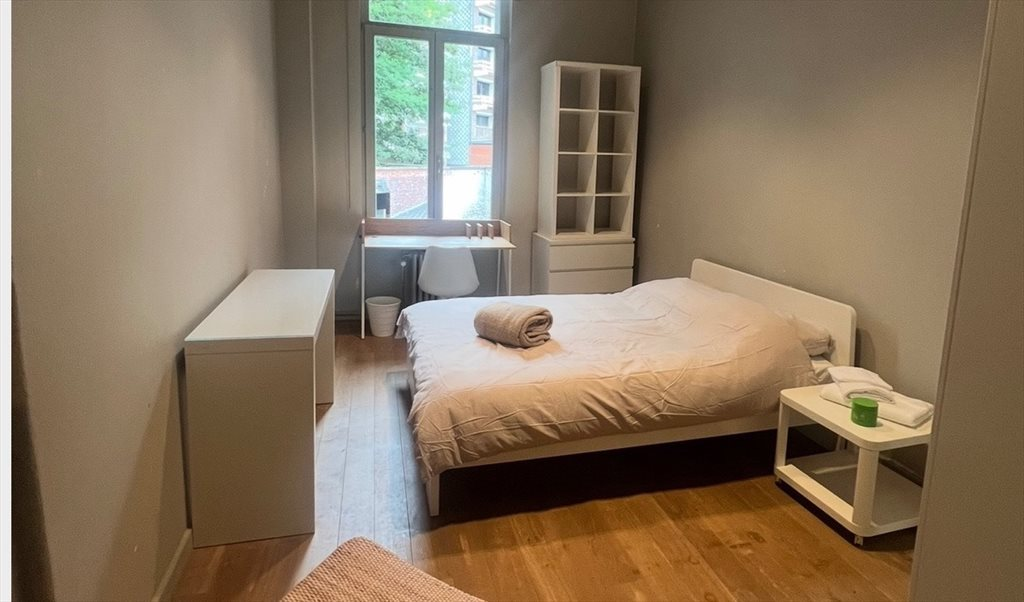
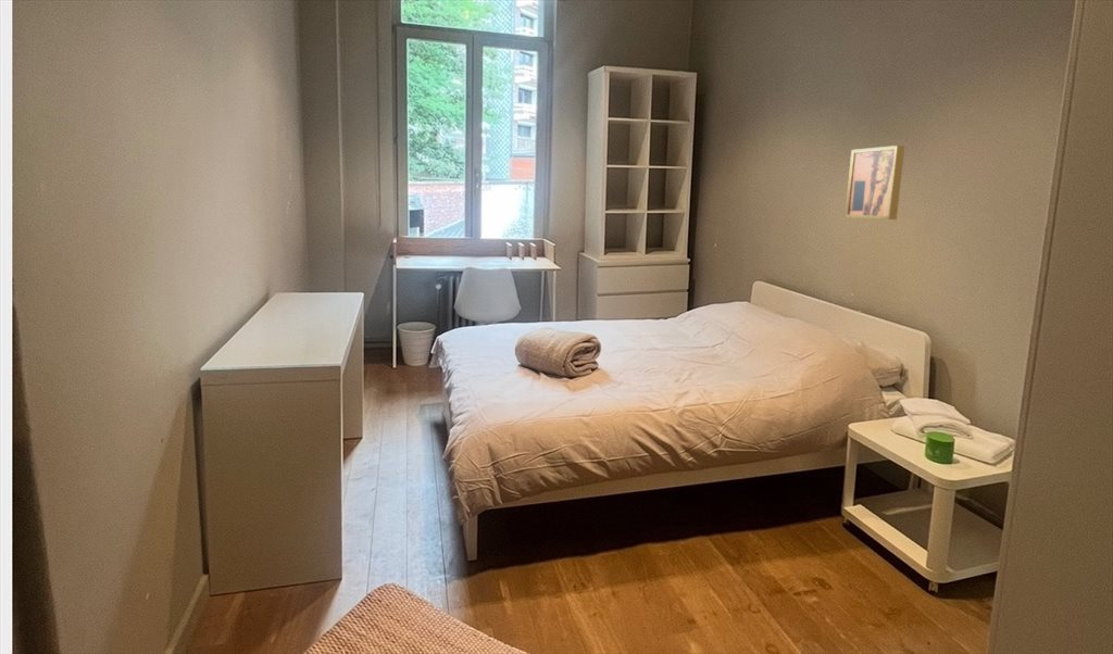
+ wall art [843,144,905,221]
